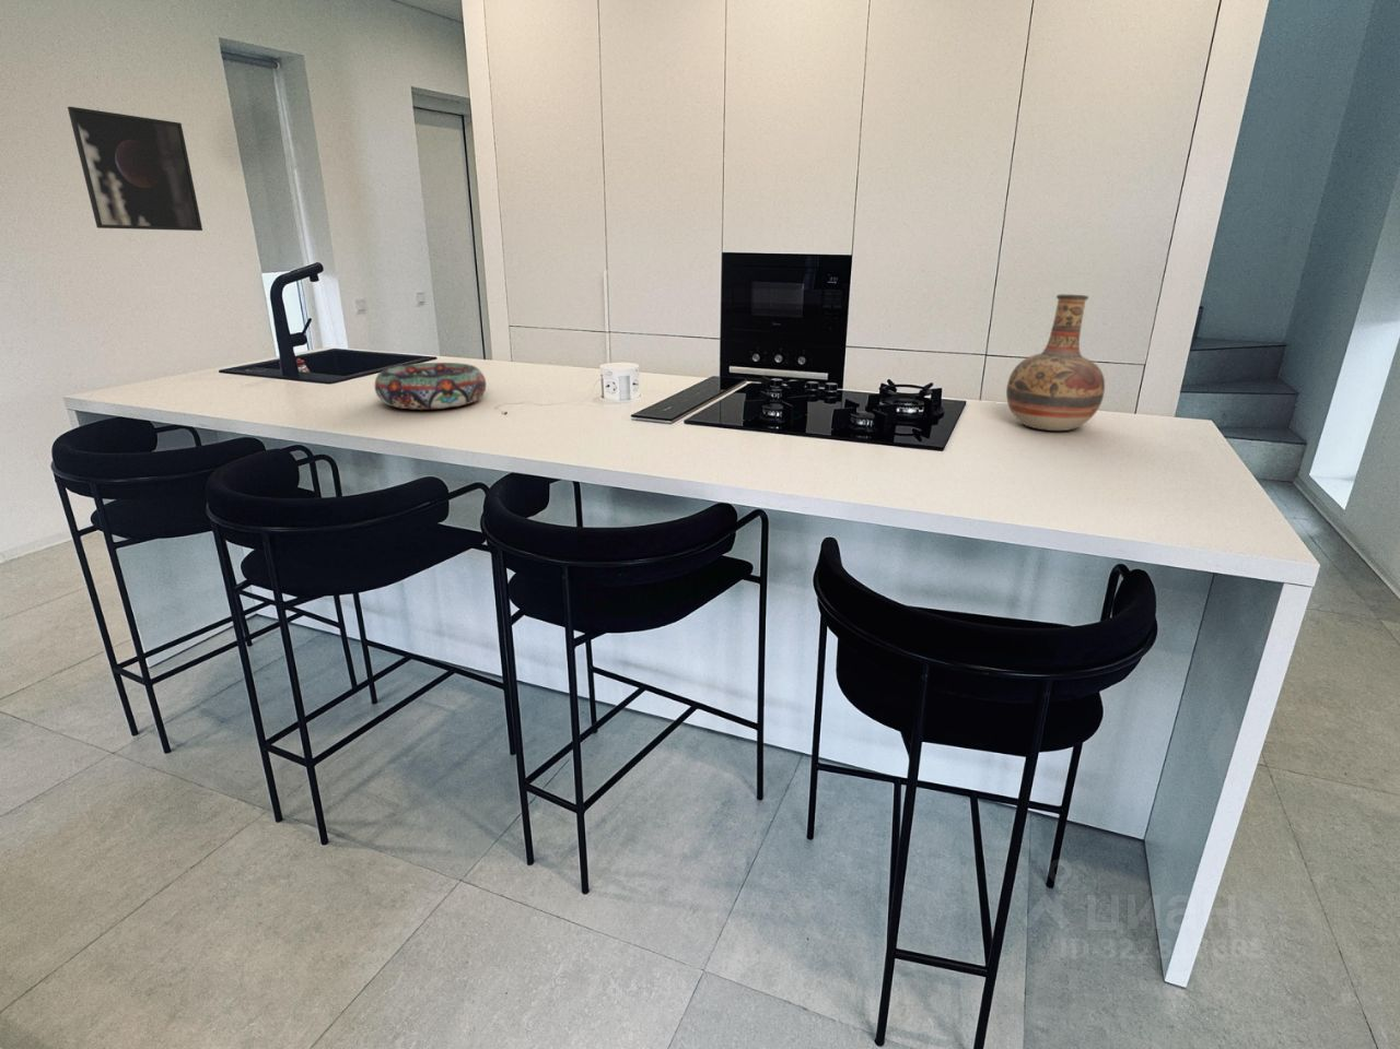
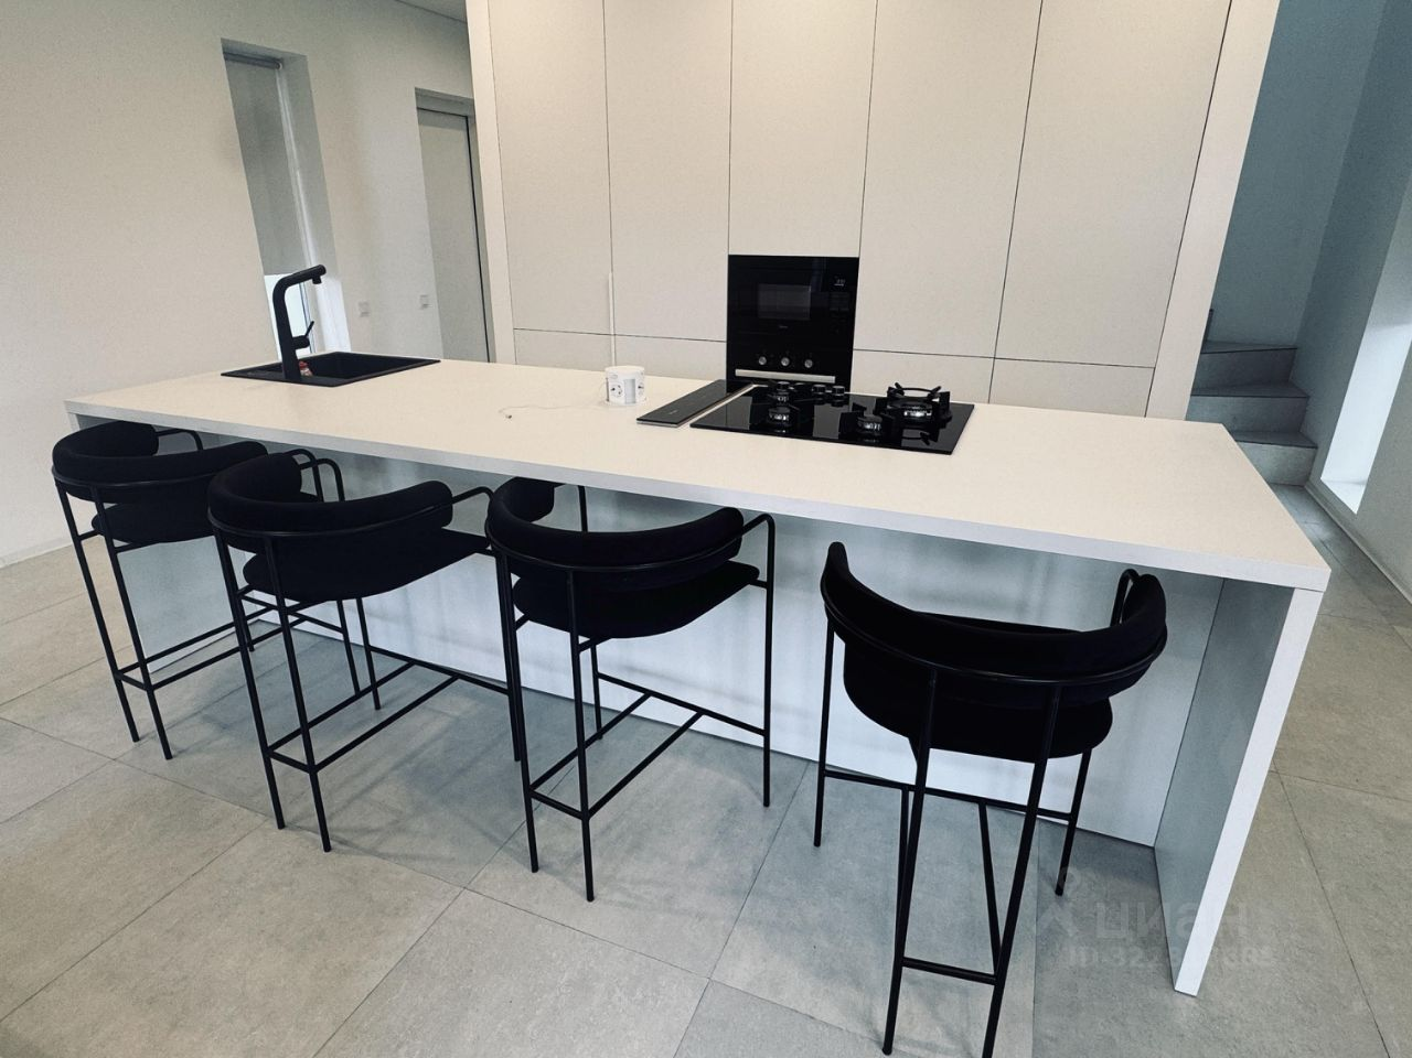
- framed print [67,106,204,231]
- vase [1005,293,1106,432]
- decorative bowl [374,361,487,411]
